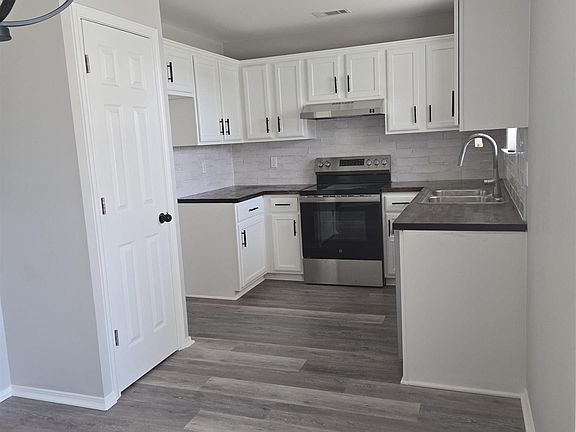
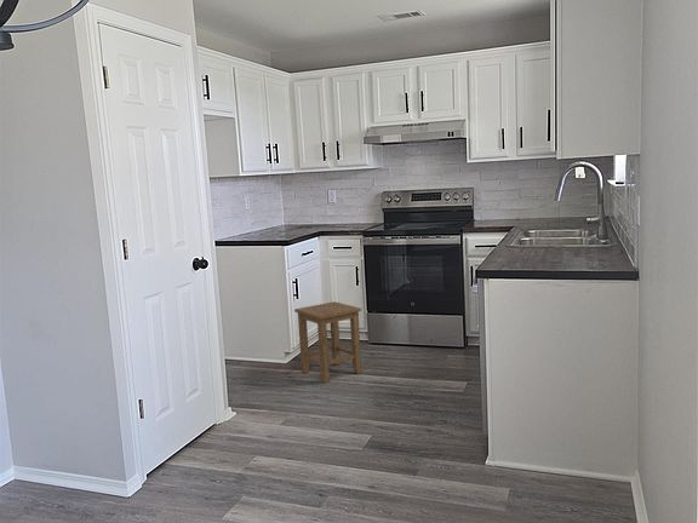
+ stool [293,300,362,384]
